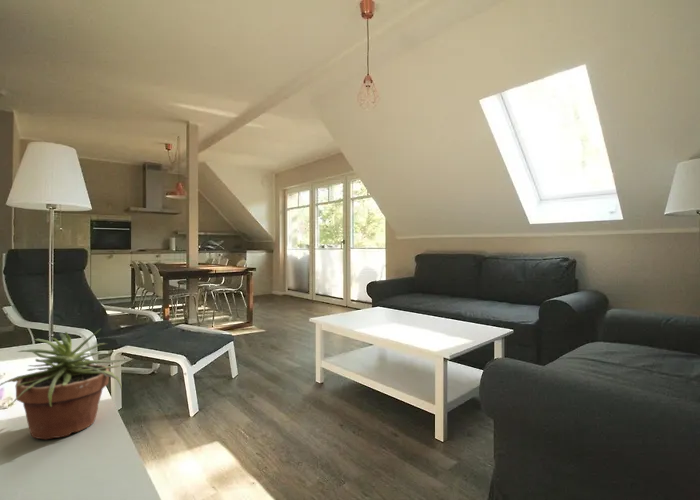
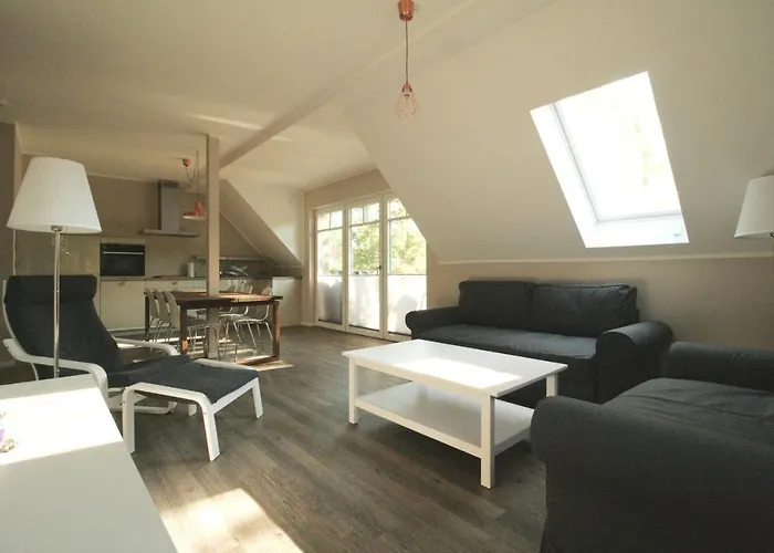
- potted plant [0,327,132,441]
